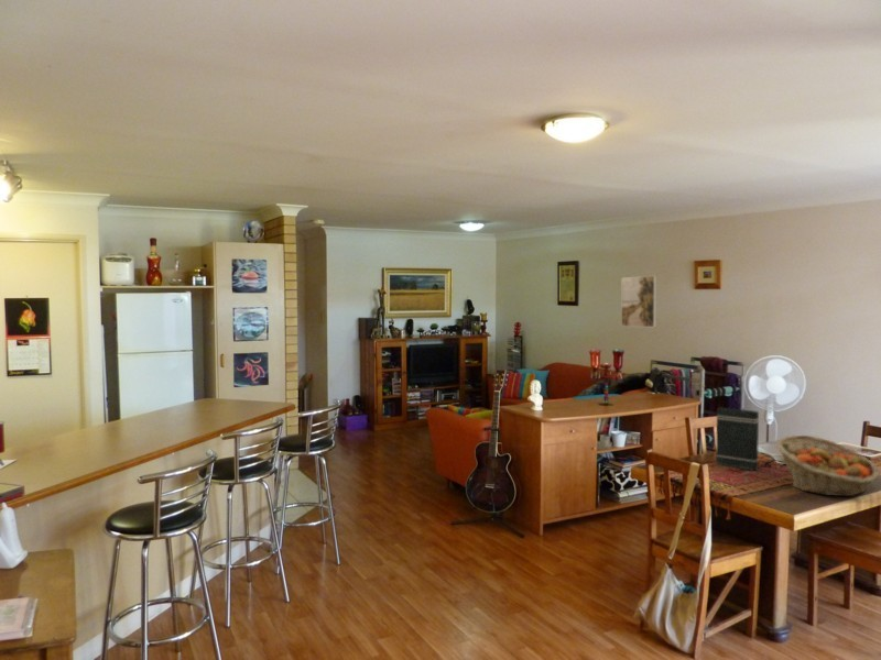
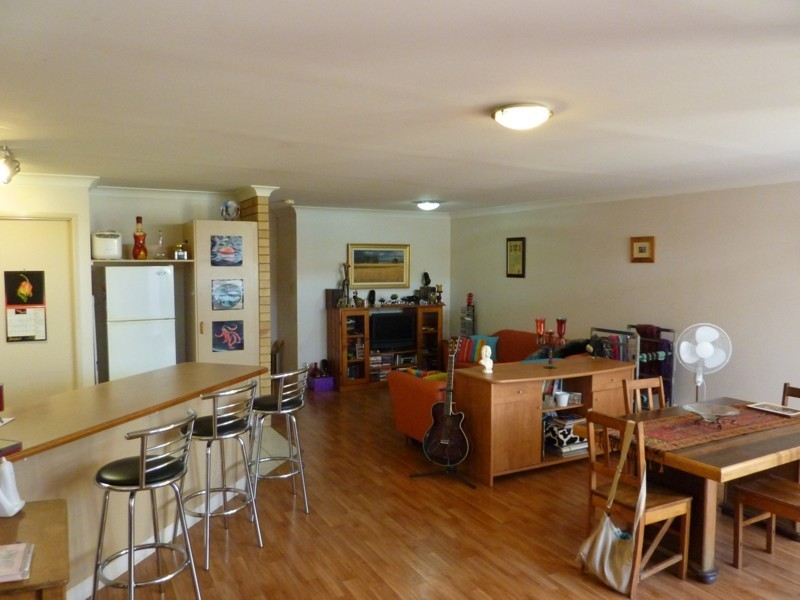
- book [715,407,761,471]
- fruit basket [775,435,880,497]
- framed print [620,275,657,328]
